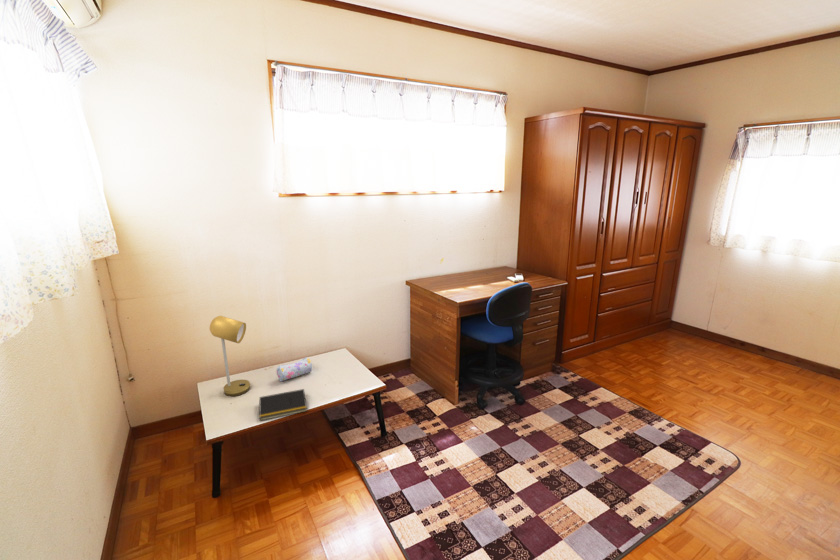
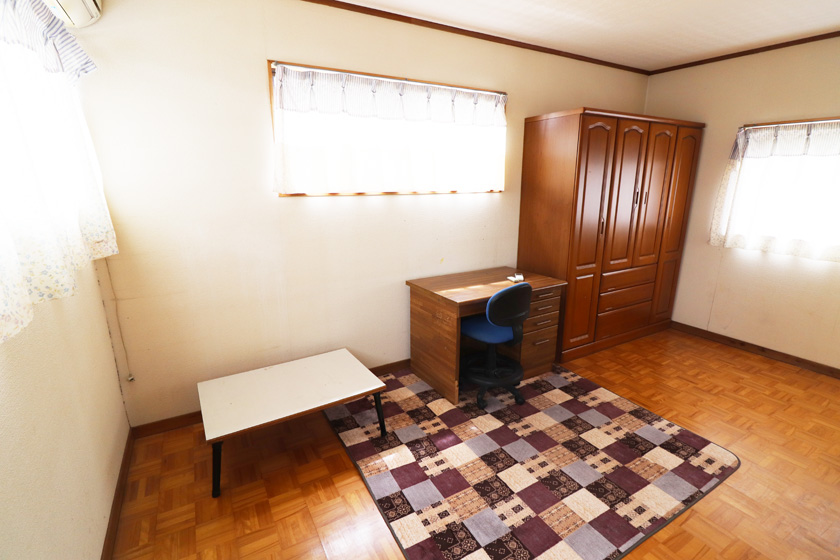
- pencil case [275,356,313,382]
- desk lamp [209,315,251,397]
- notepad [258,388,308,422]
